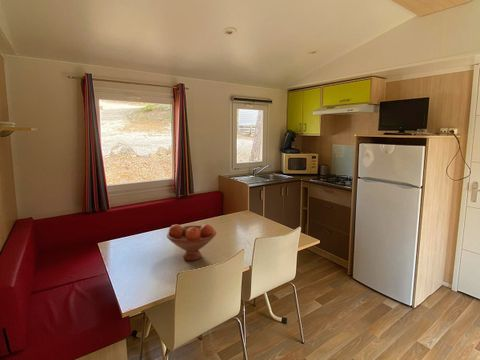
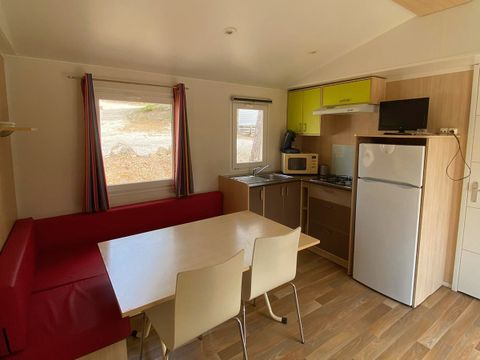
- fruit bowl [166,223,217,261]
